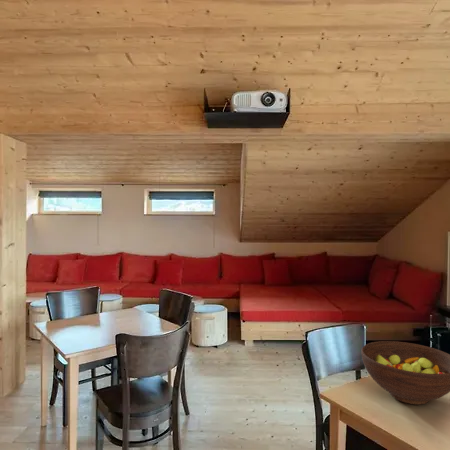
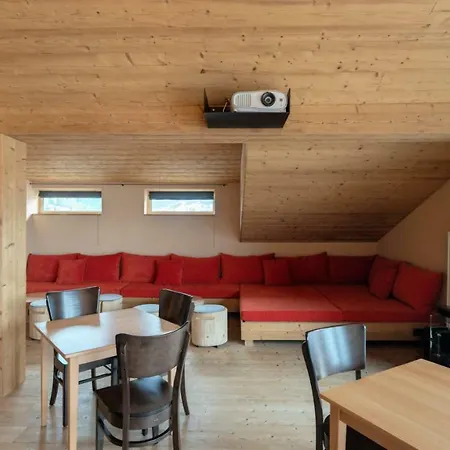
- fruit bowl [360,340,450,405]
